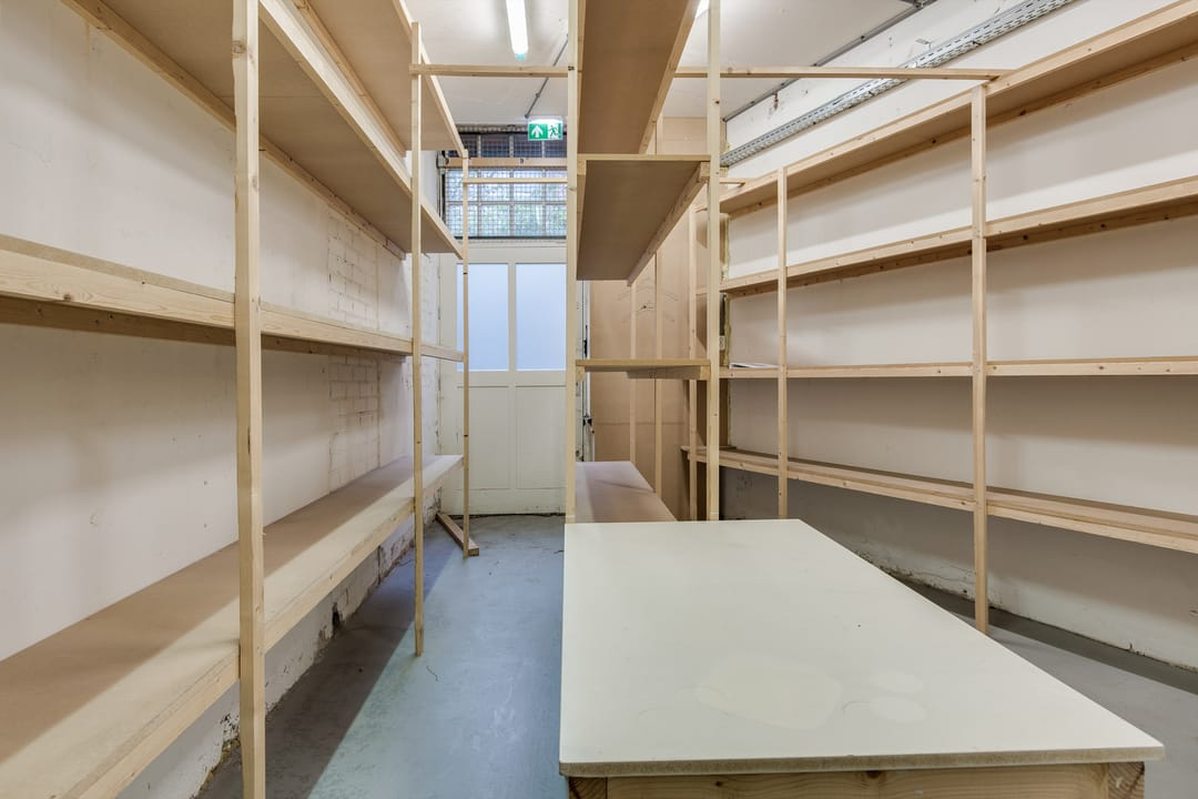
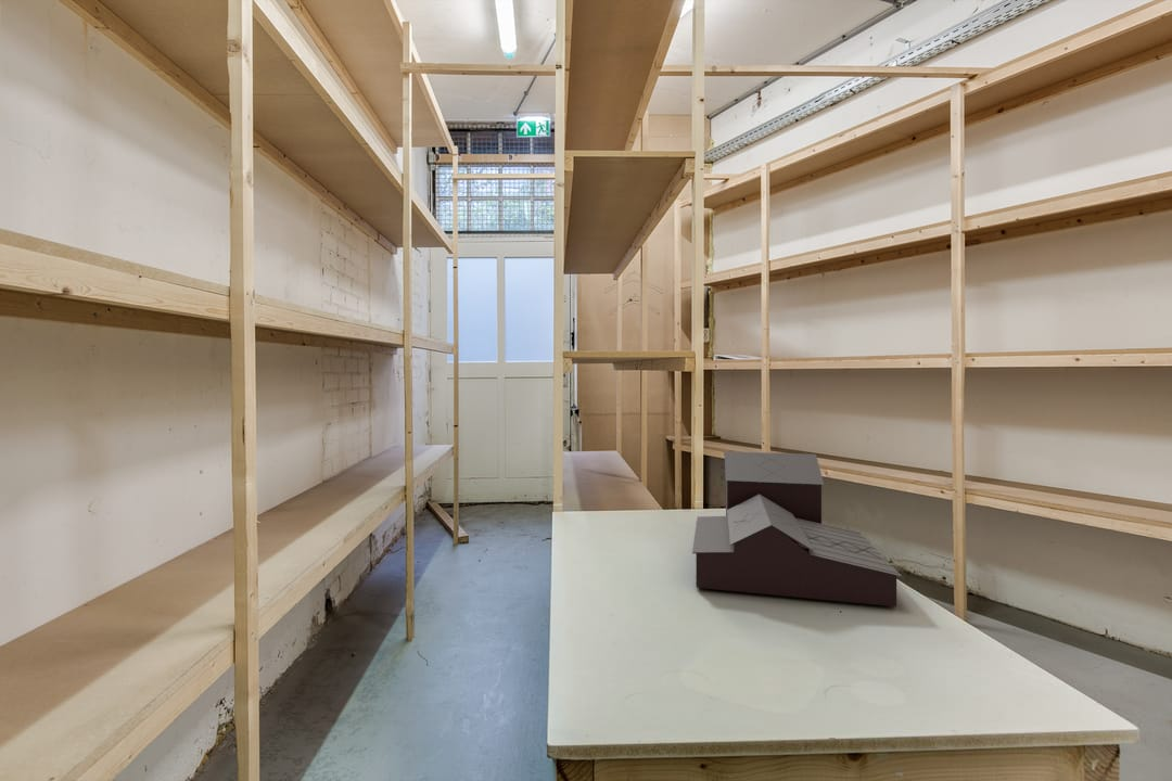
+ architectural model [691,450,903,607]
